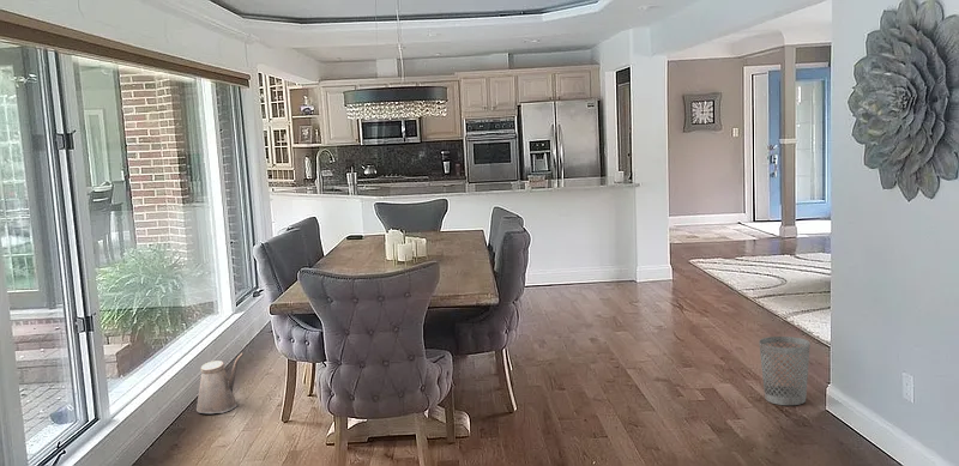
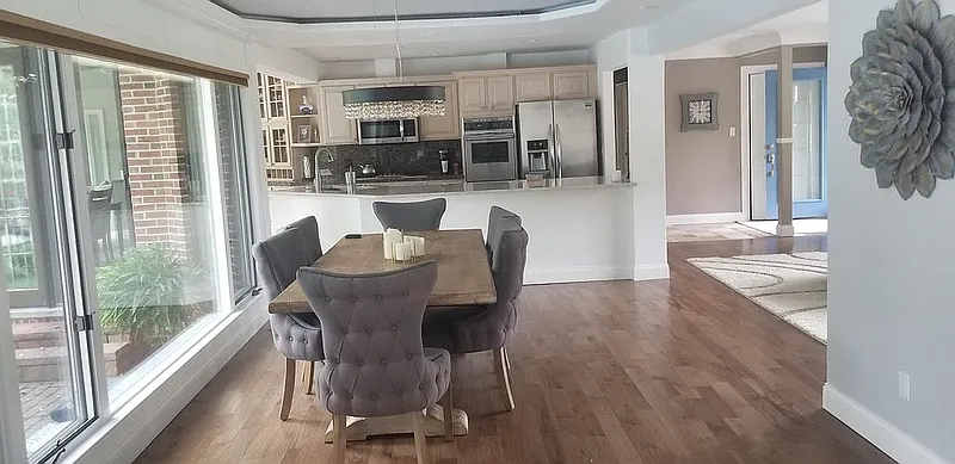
- watering can [195,352,245,414]
- wastebasket [758,335,812,406]
